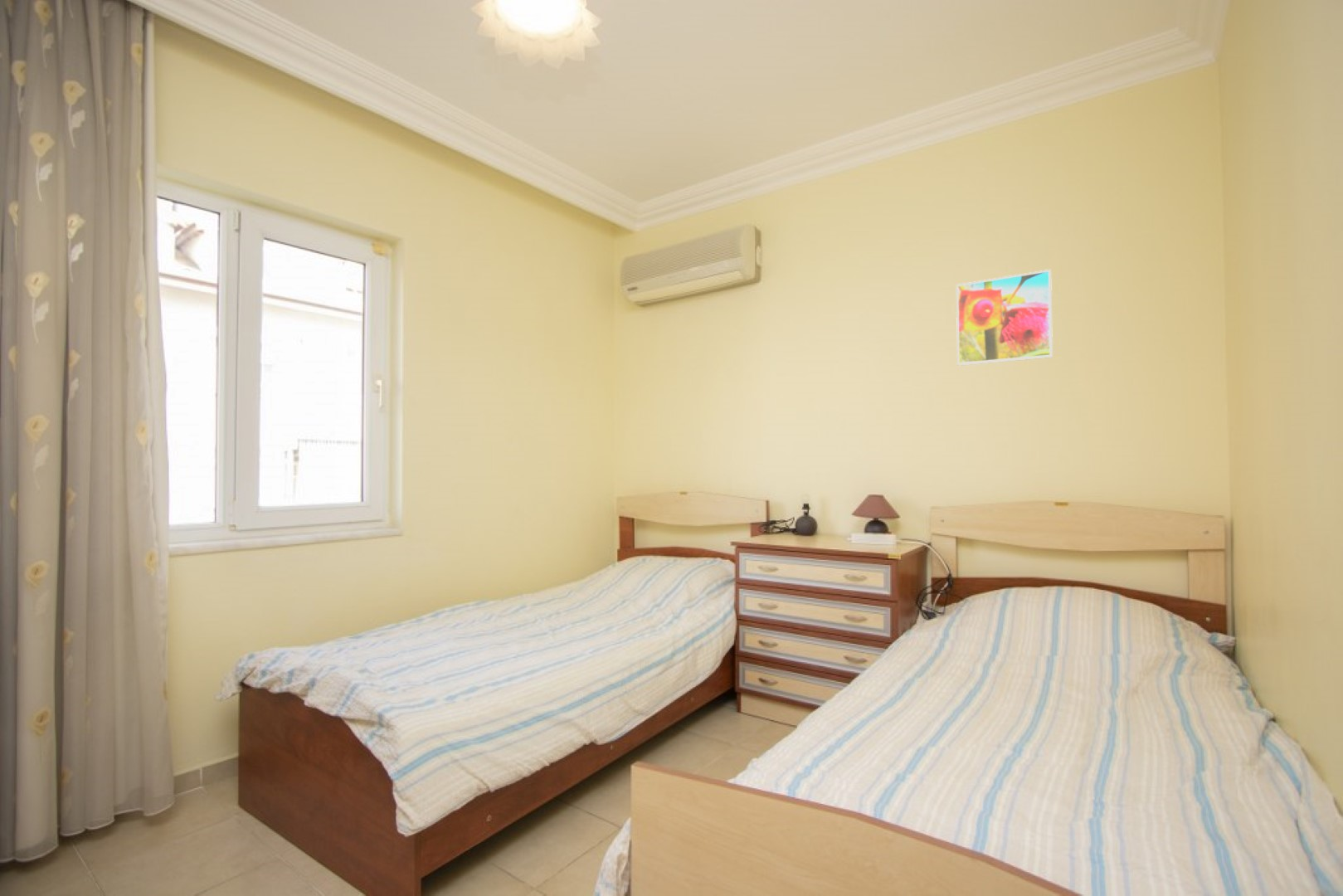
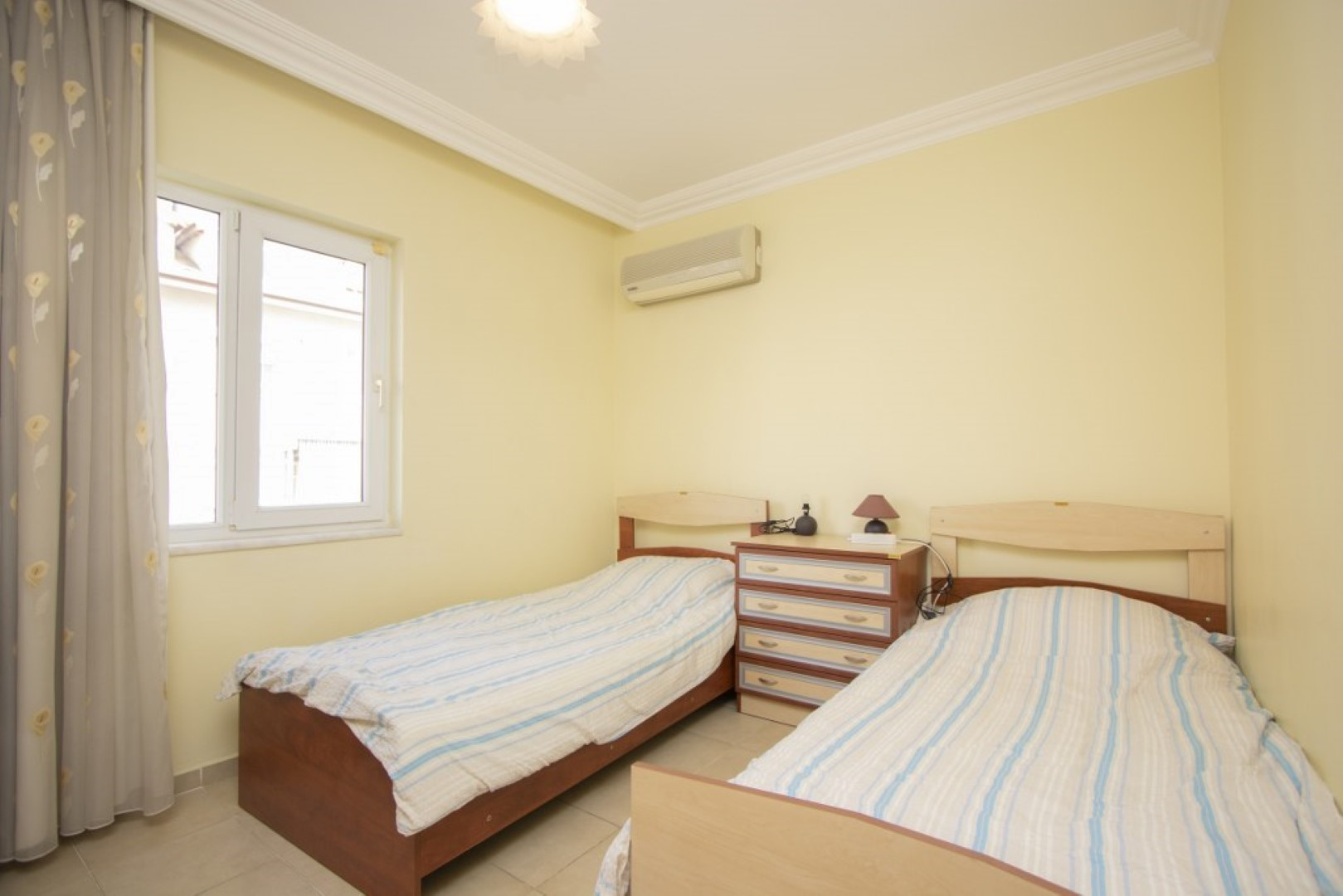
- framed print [956,269,1053,367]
